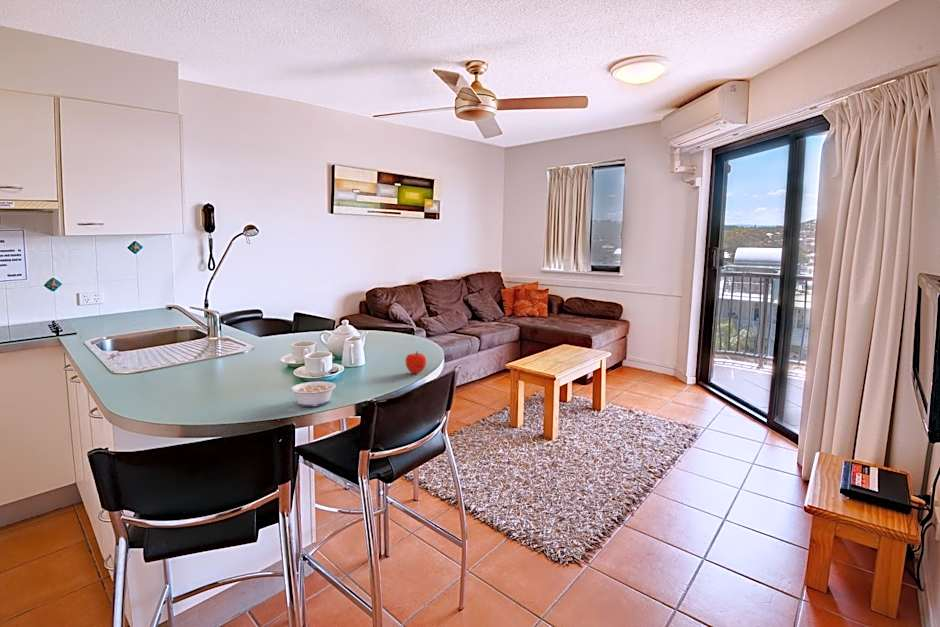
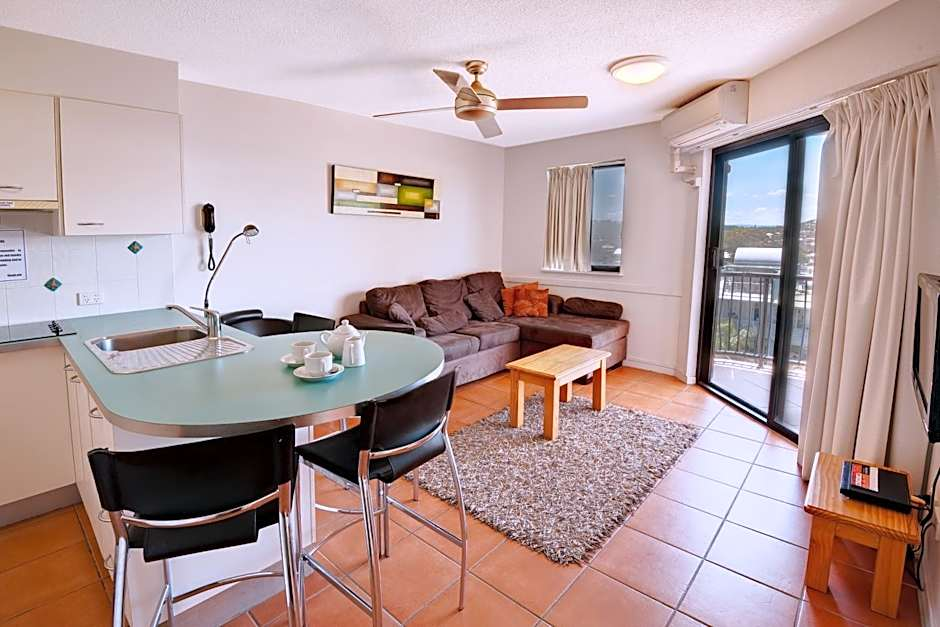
- fruit [405,350,427,374]
- legume [281,380,337,408]
